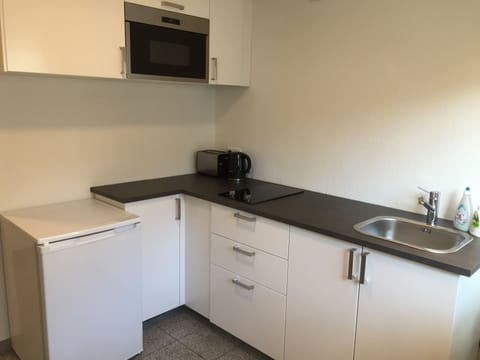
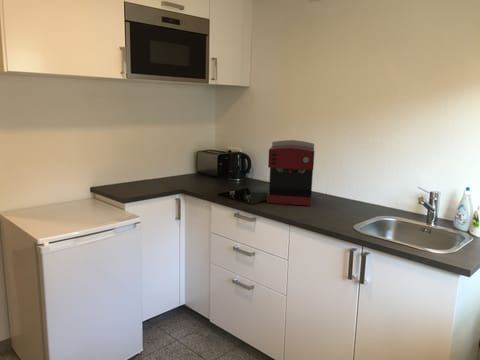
+ coffee maker [266,139,315,207]
